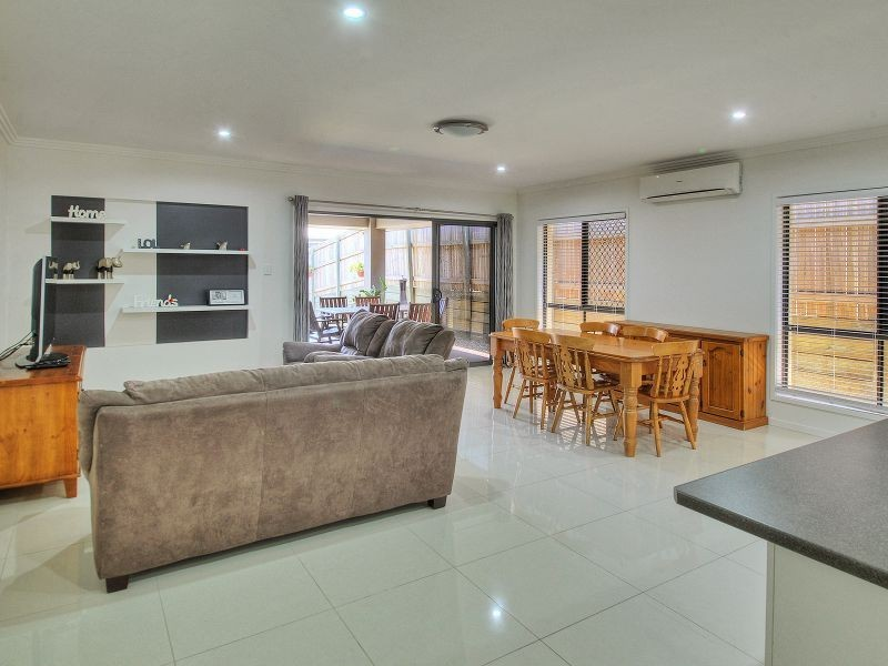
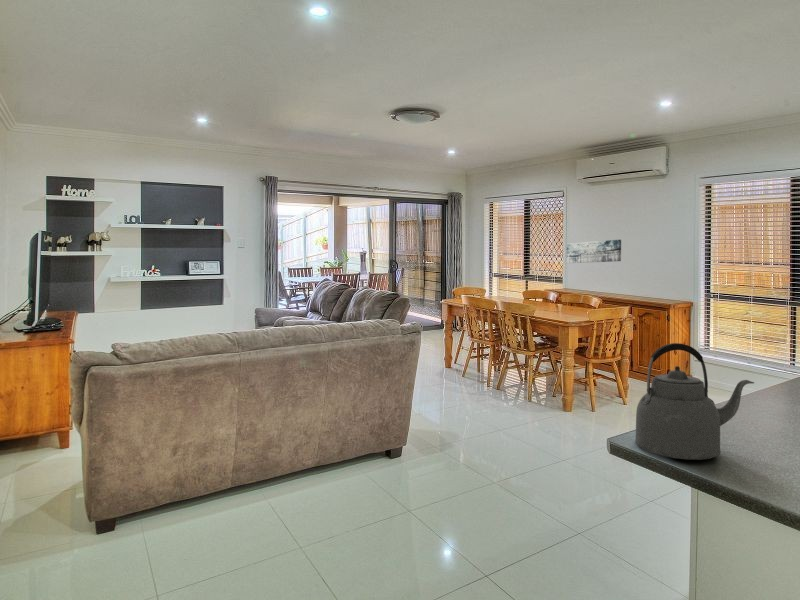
+ wall art [566,239,622,264]
+ kettle [634,342,755,461]
